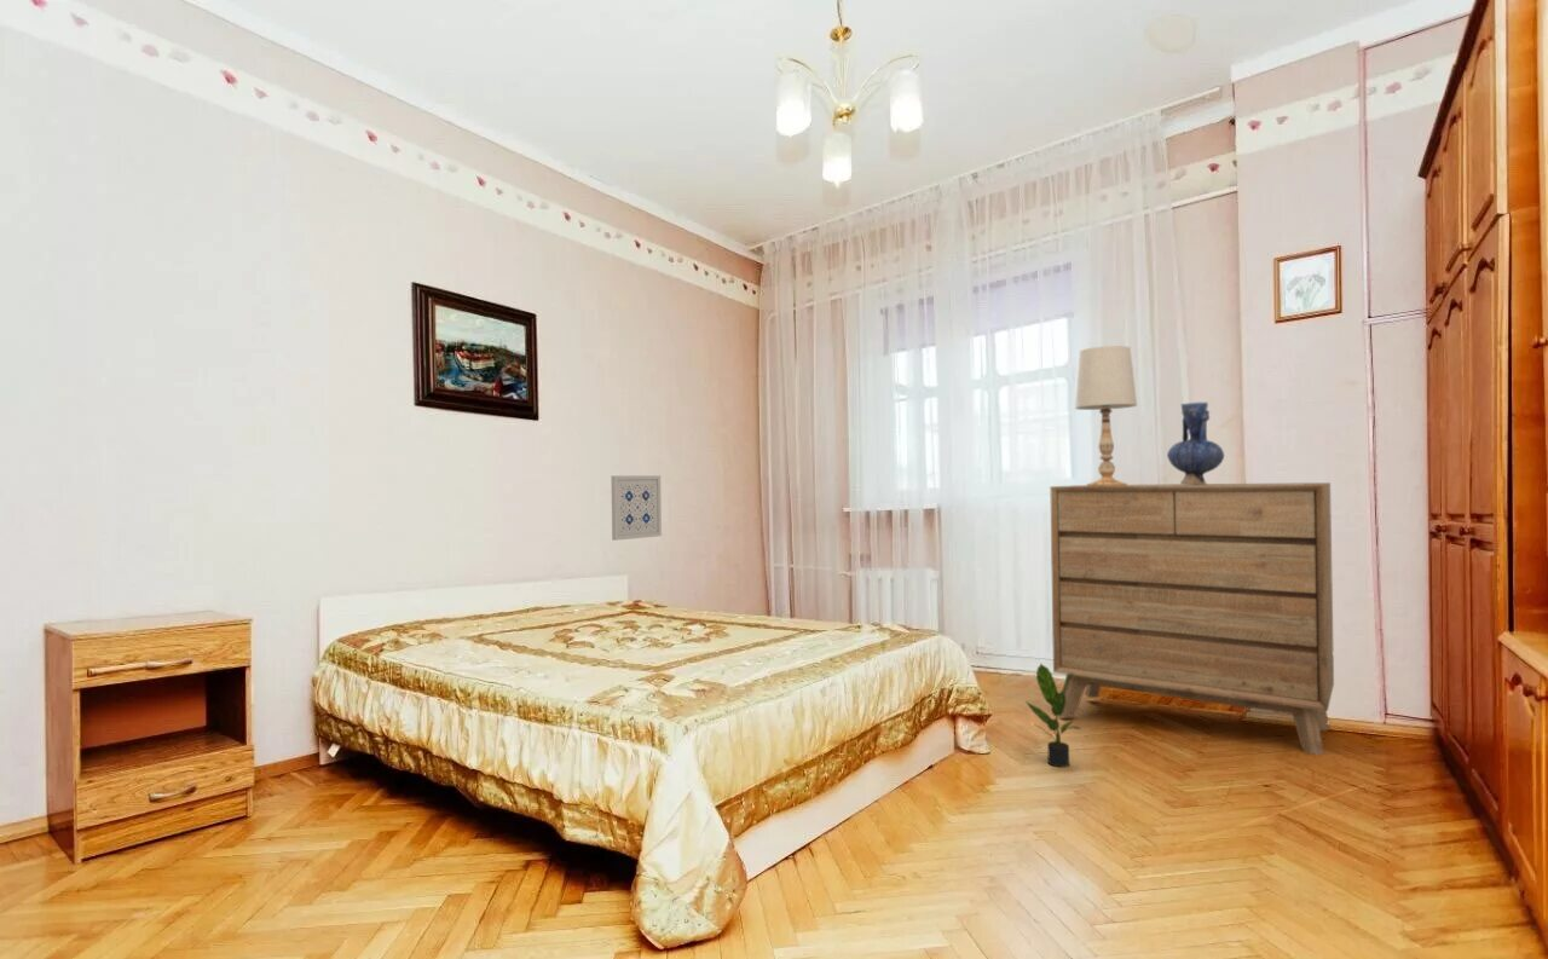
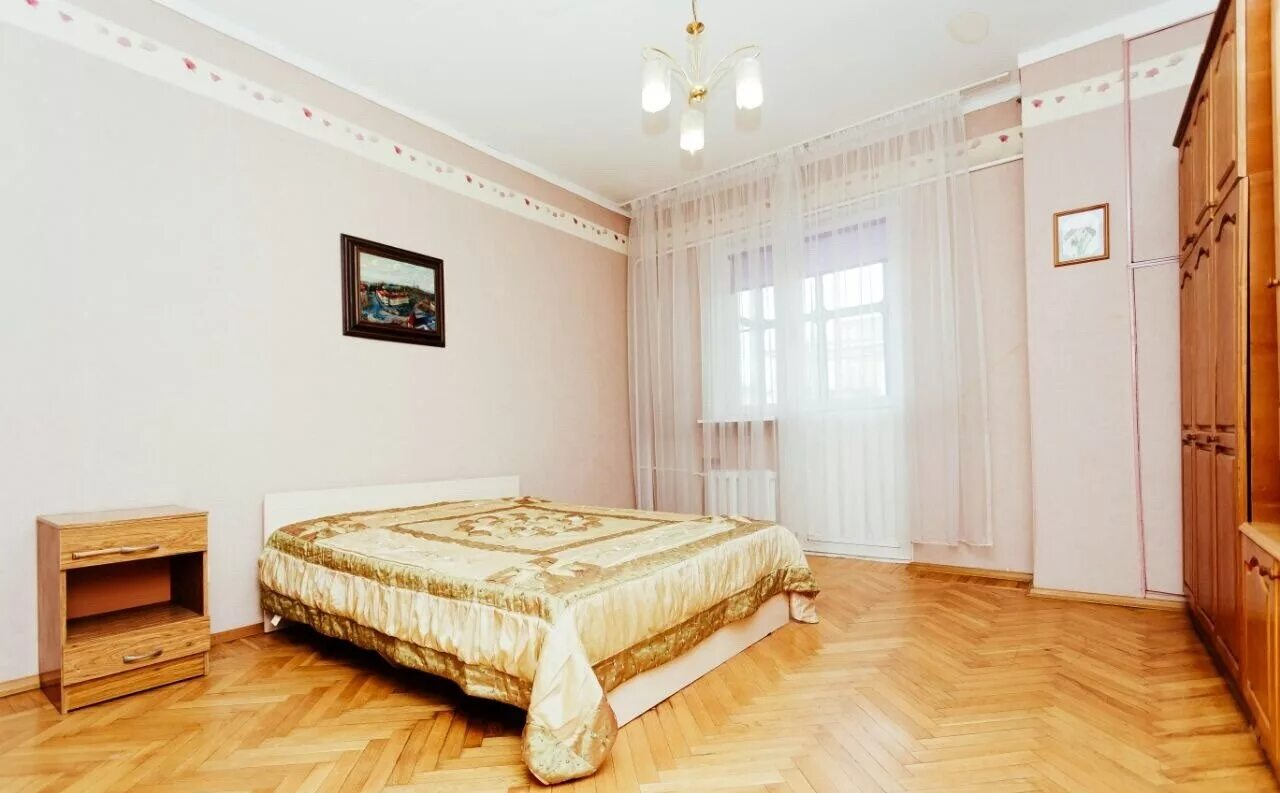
- potted plant [1026,662,1081,768]
- wall art [610,474,663,542]
- vase [1166,401,1225,485]
- dresser [1049,481,1335,756]
- table lamp [1074,345,1138,486]
